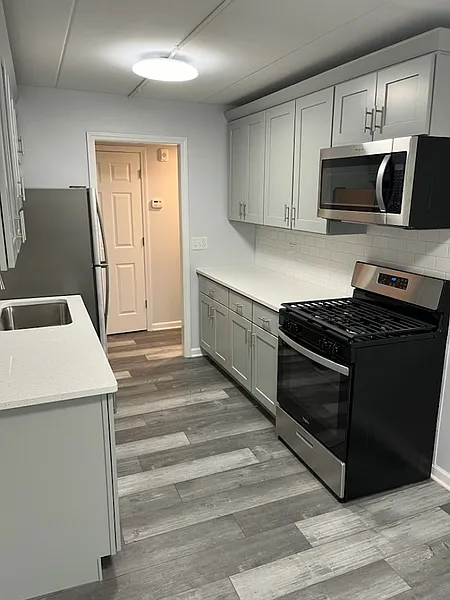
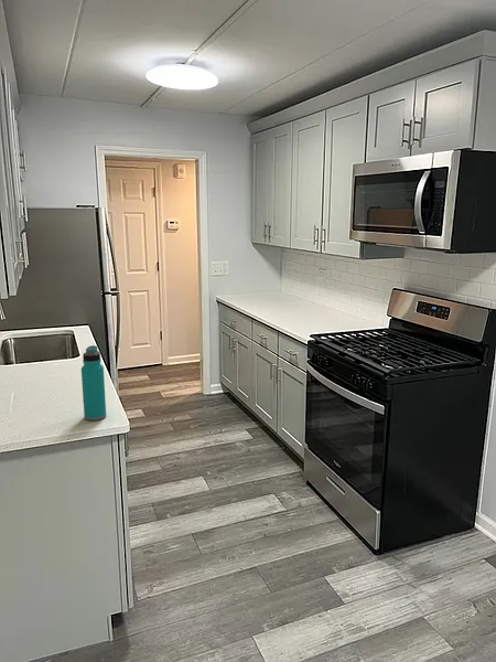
+ water bottle [80,344,107,421]
